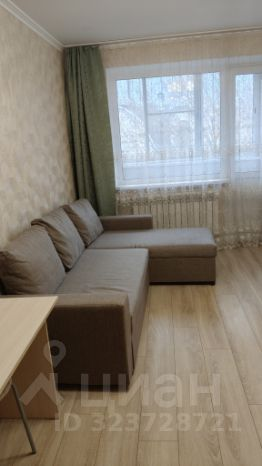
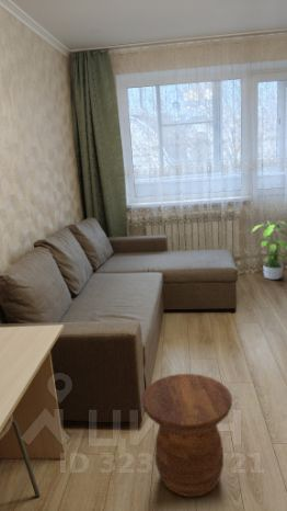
+ potted plant [250,220,287,281]
+ side table [141,373,233,498]
